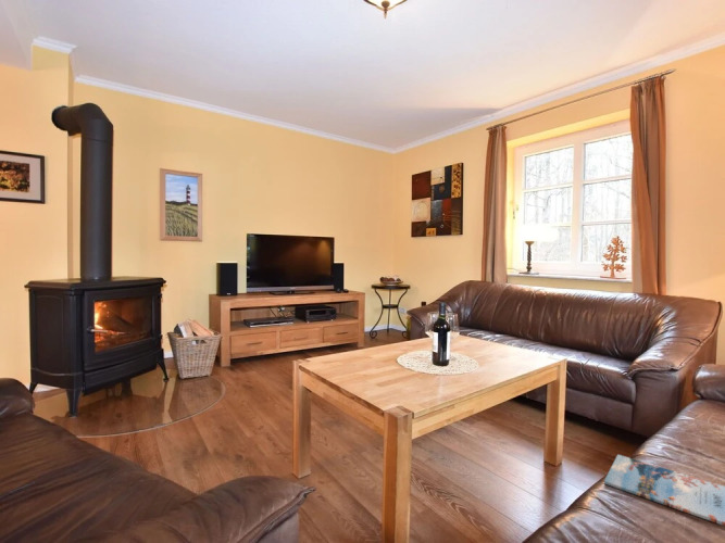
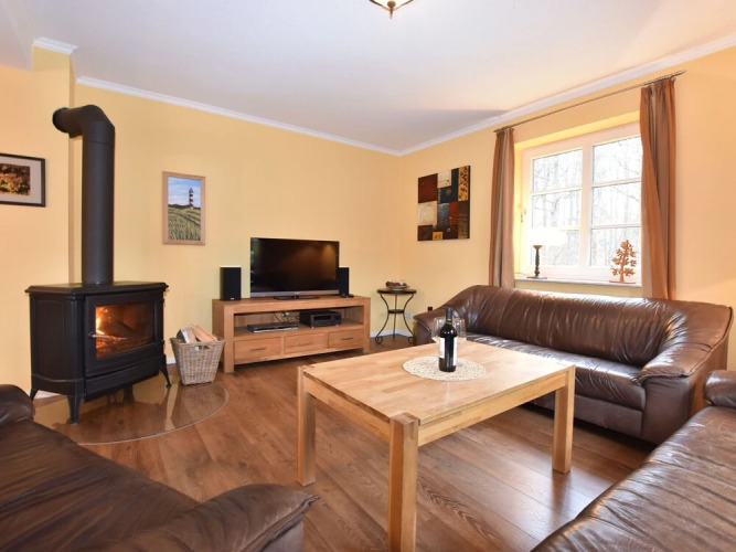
- magazine [603,453,725,527]
